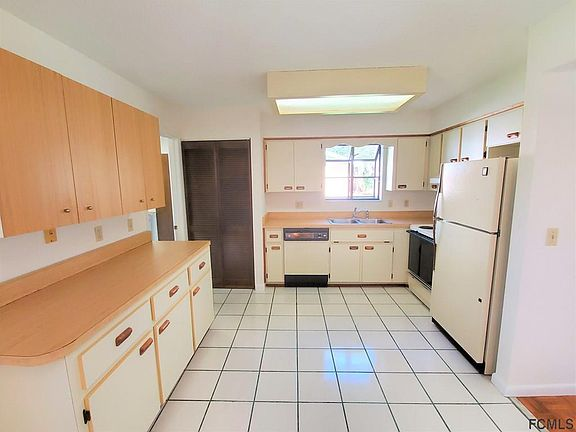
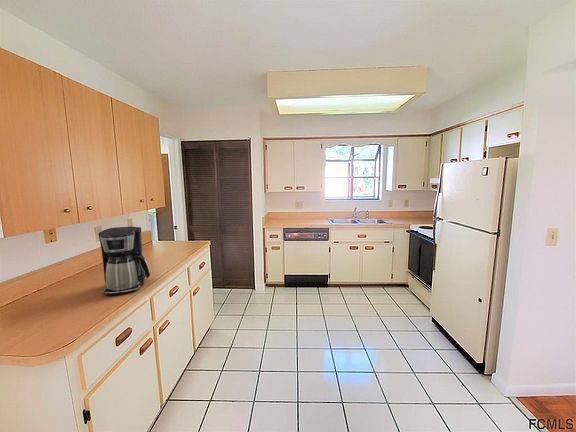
+ coffee maker [97,226,151,295]
